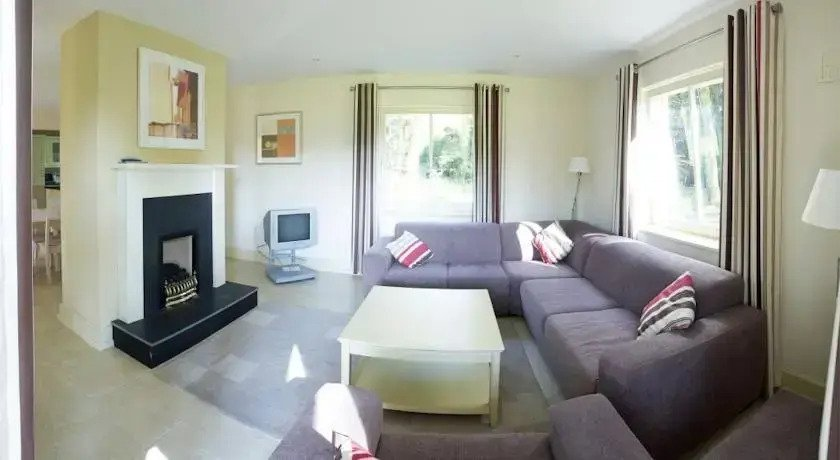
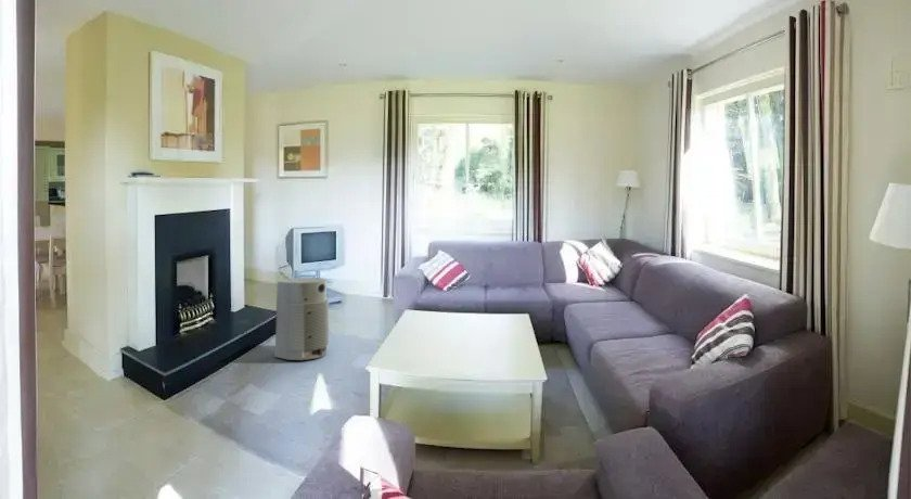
+ air purifier [273,277,330,361]
